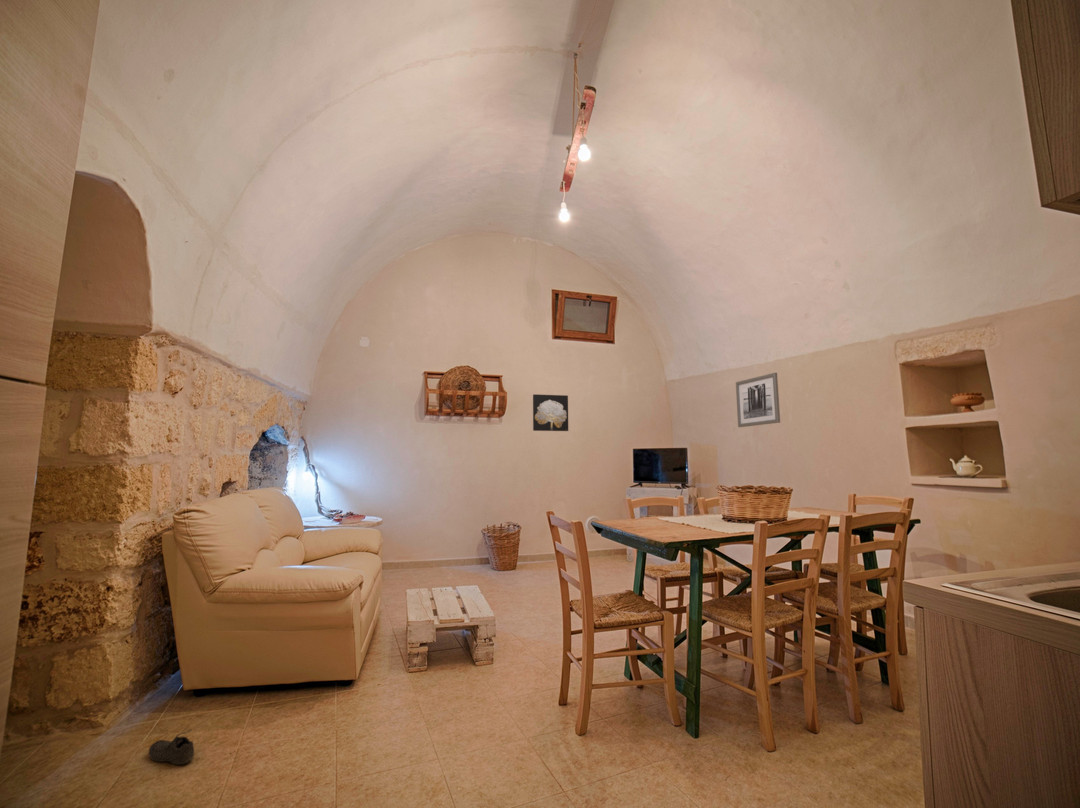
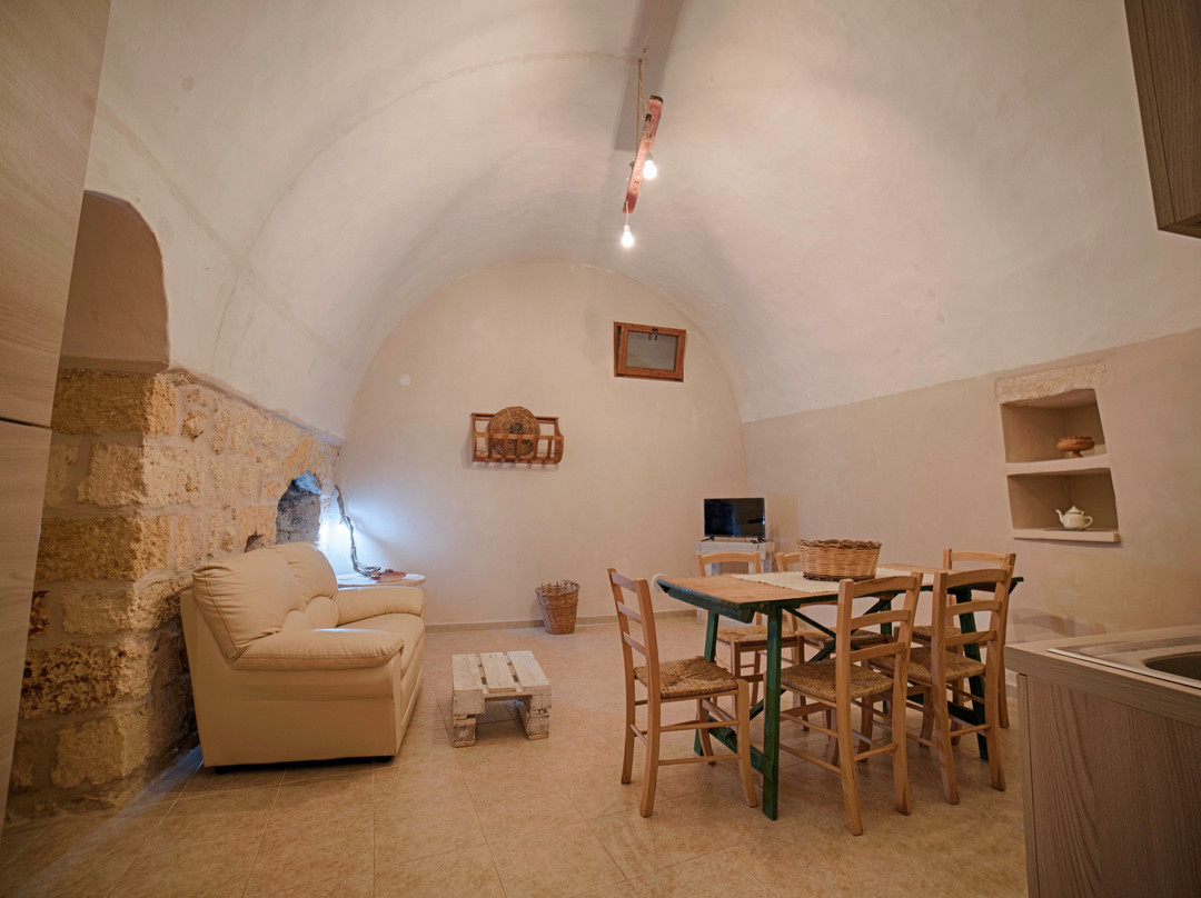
- wall art [532,393,569,432]
- wall art [735,372,781,428]
- shoe [148,724,195,766]
